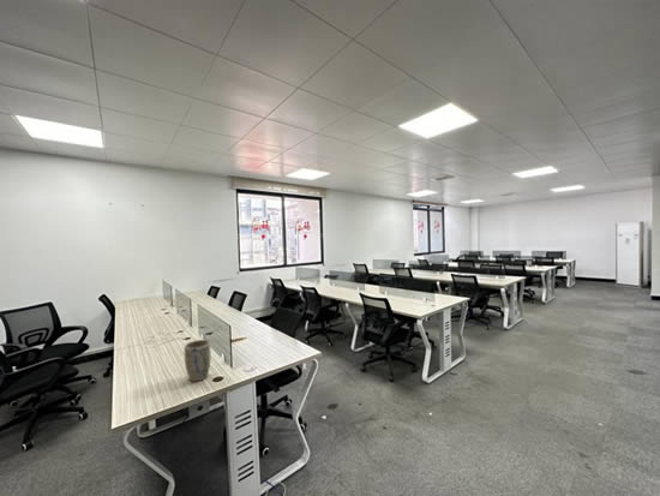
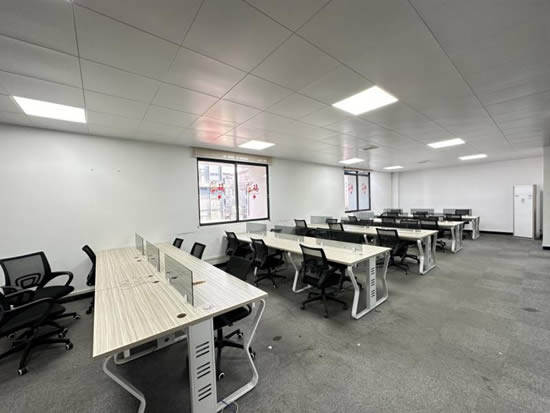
- plant pot [184,339,211,383]
